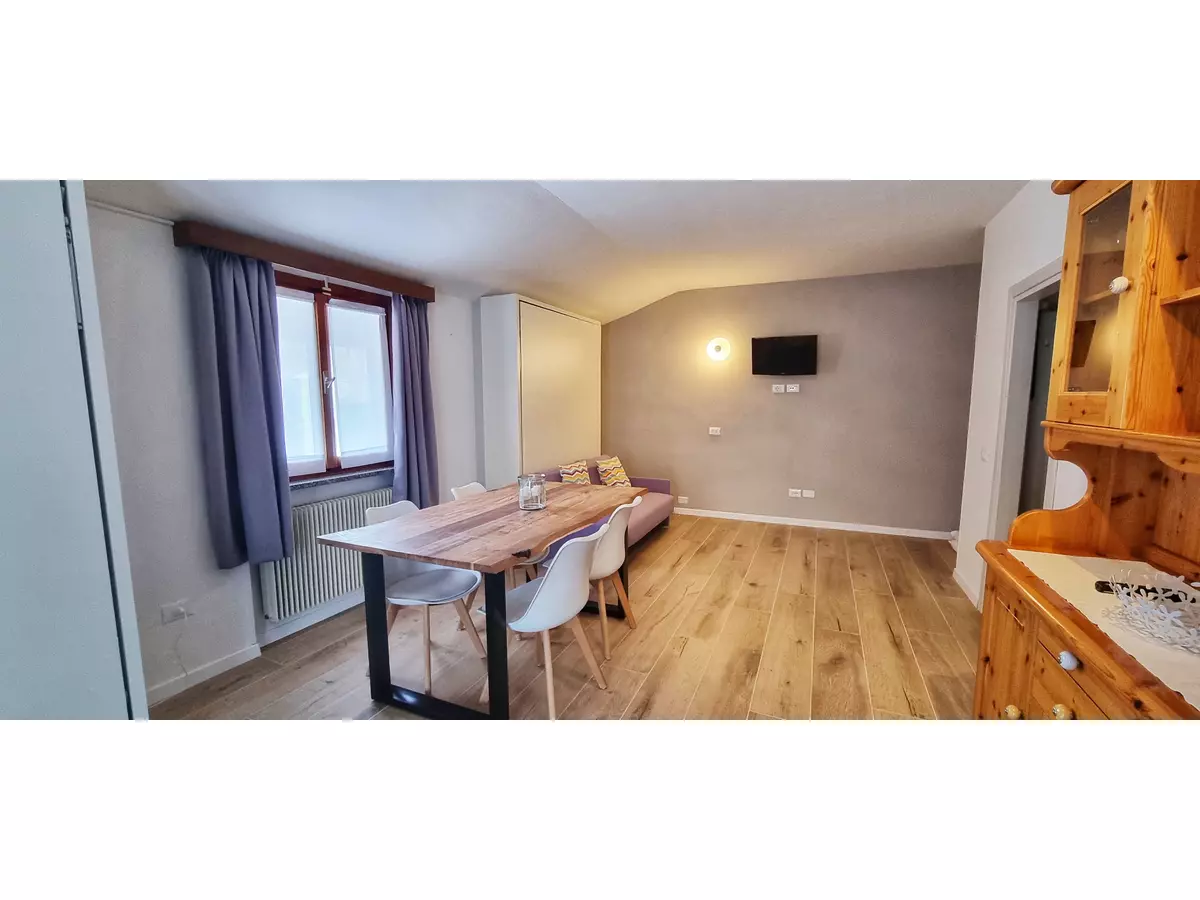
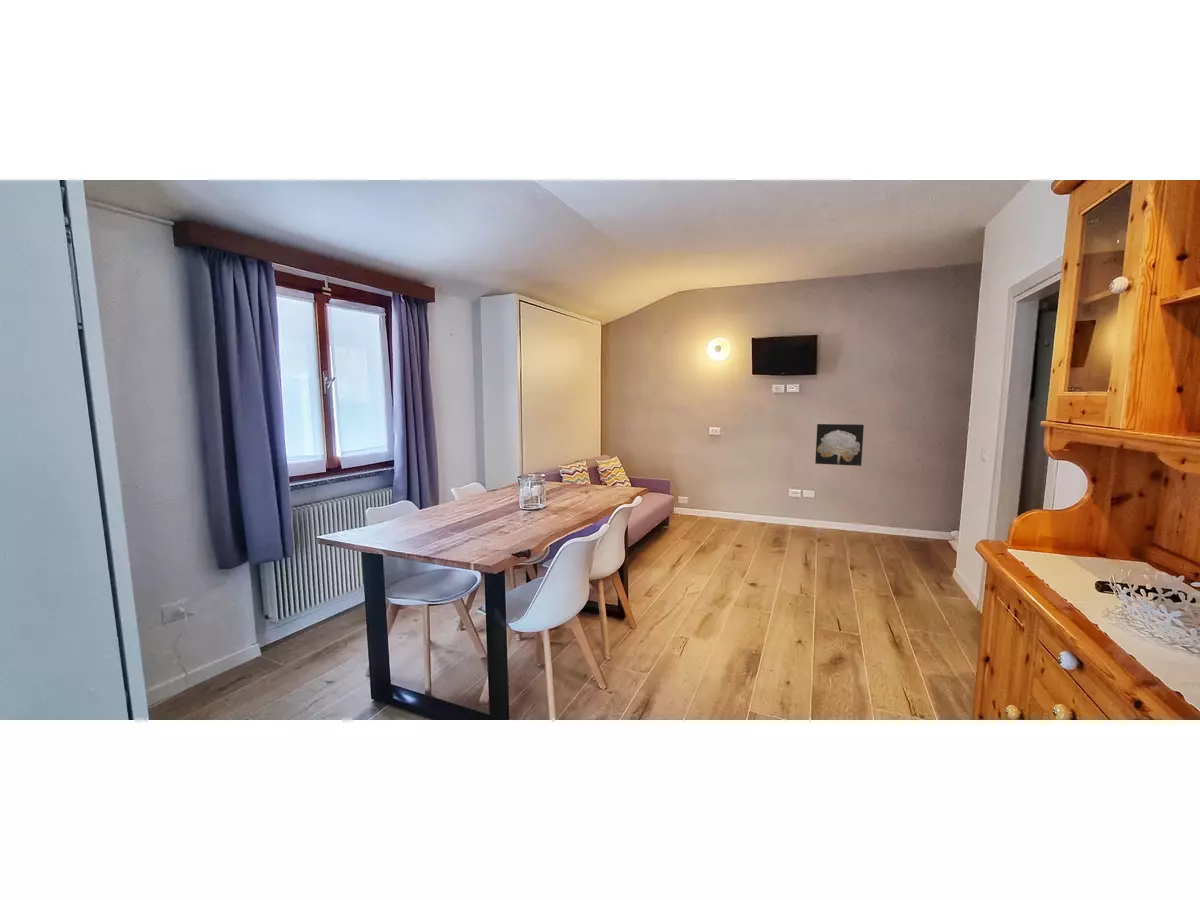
+ wall art [814,423,865,467]
